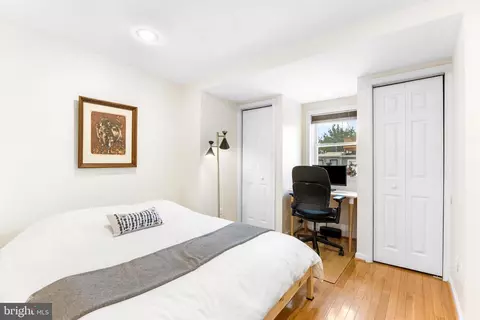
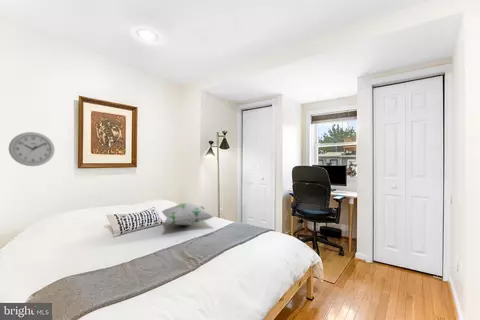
+ wall clock [8,131,55,167]
+ decorative pillow [161,202,214,226]
